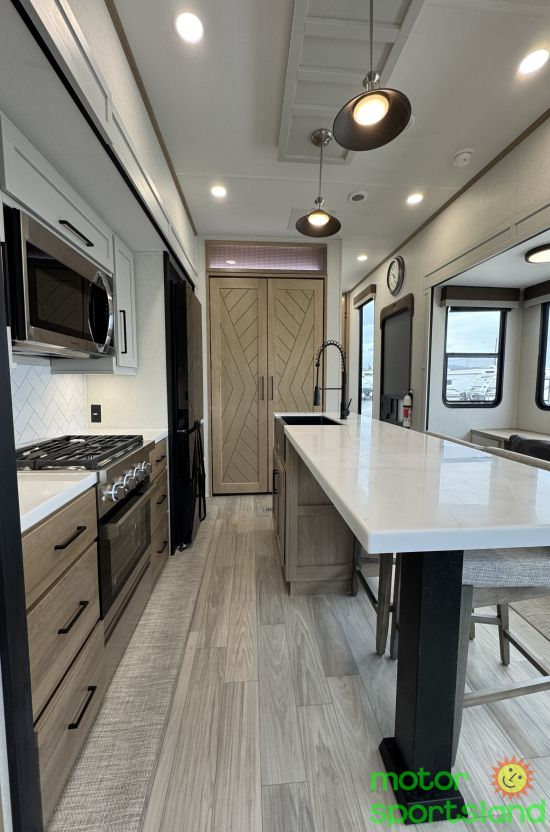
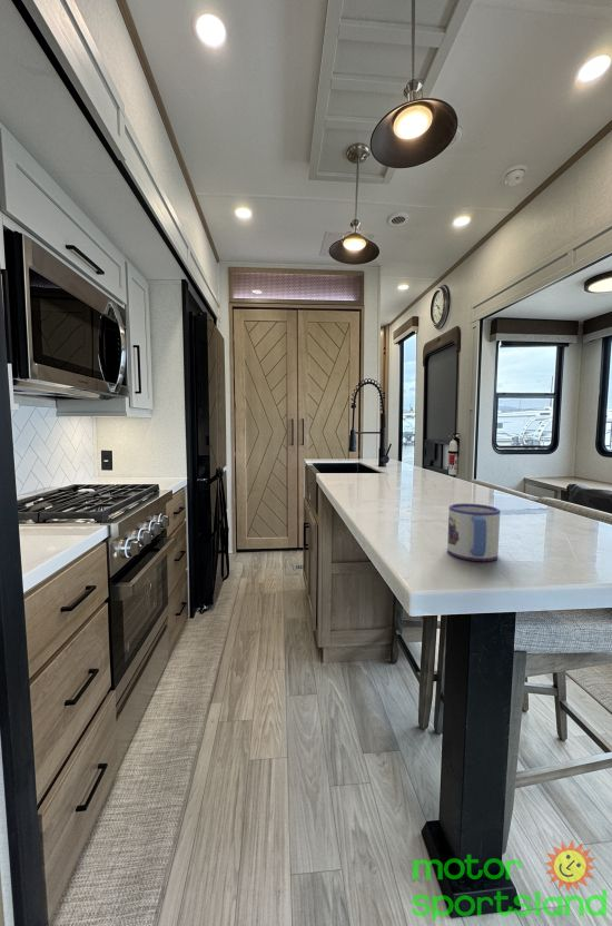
+ mug [446,502,501,562]
